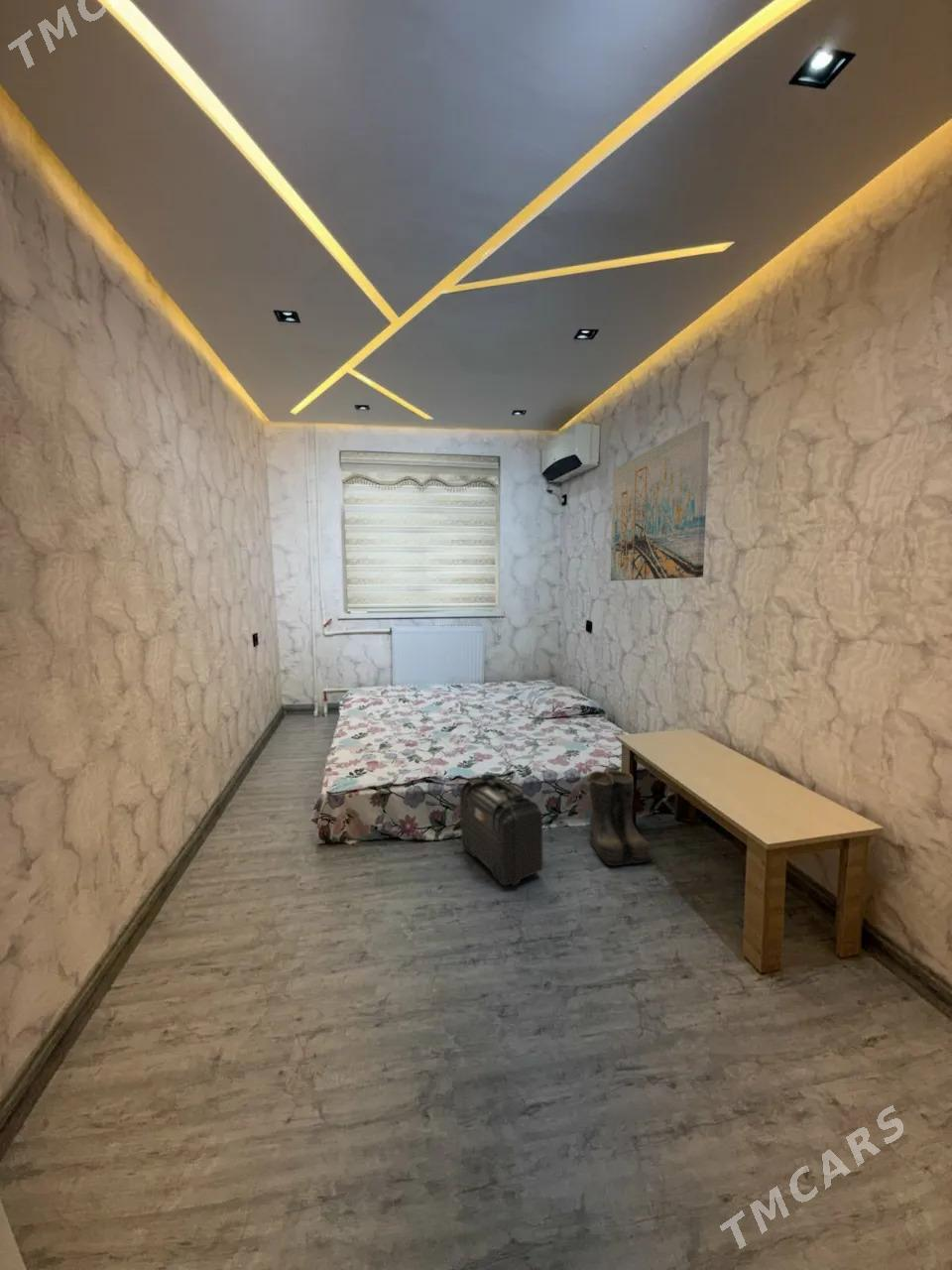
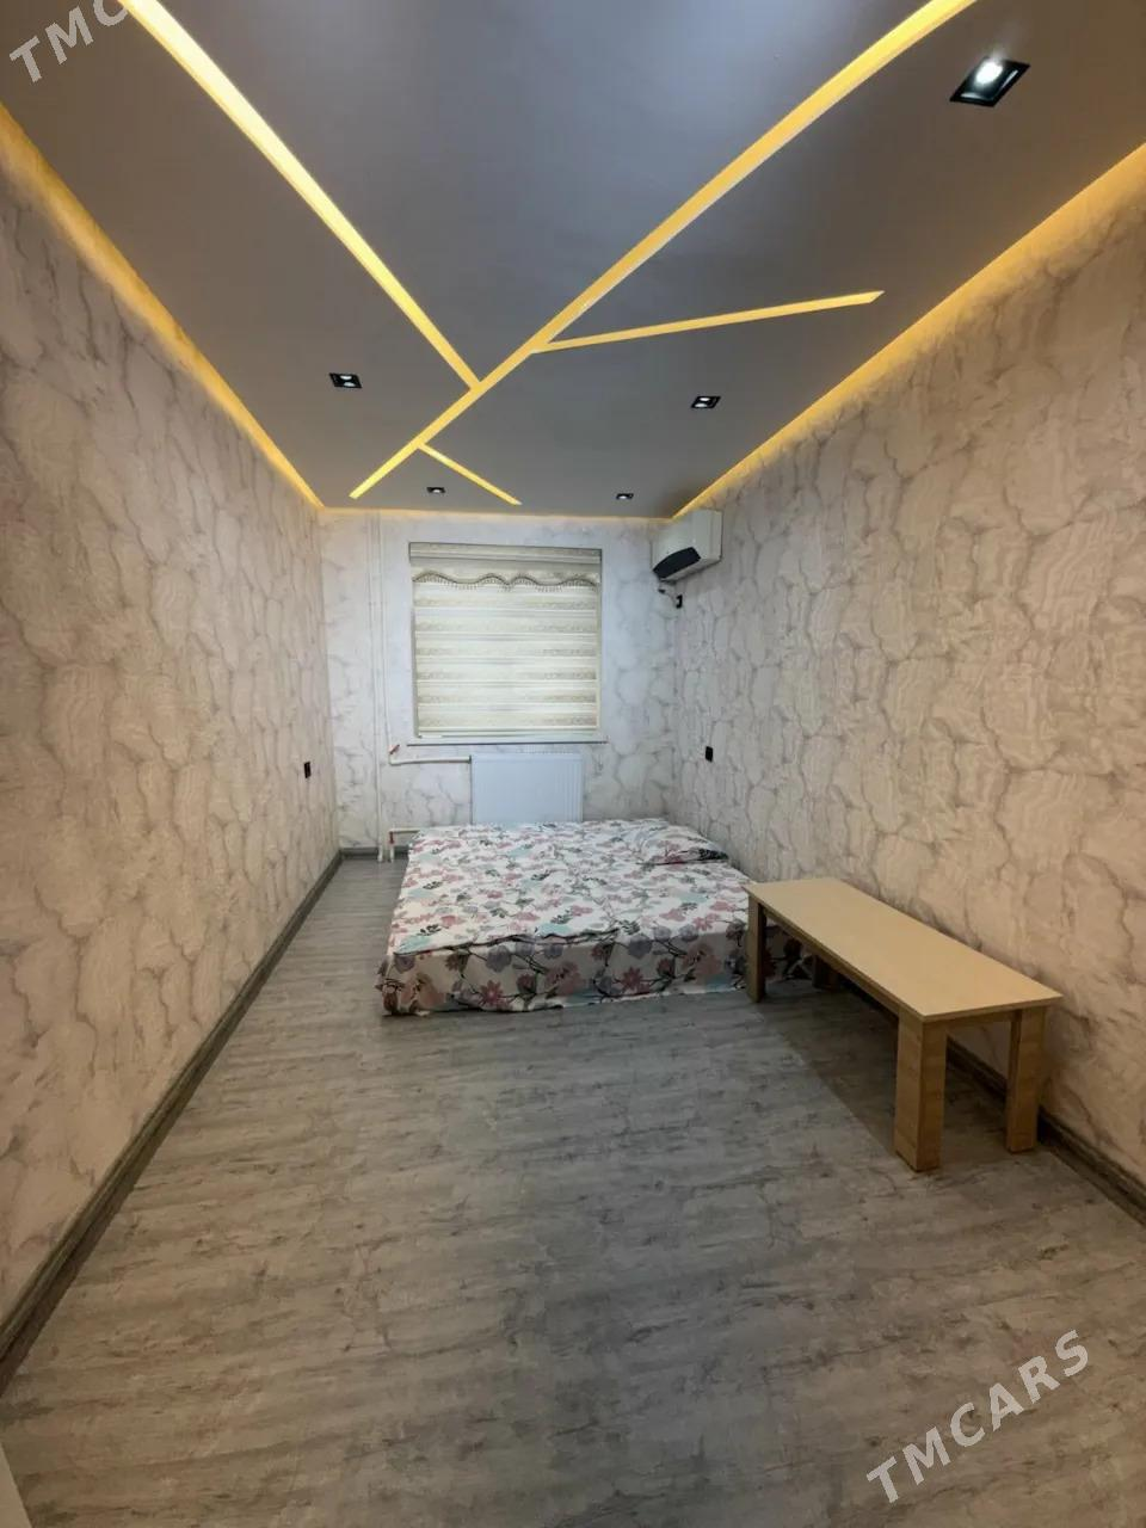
- boots [586,769,656,867]
- backpack [458,776,543,887]
- wall art [610,420,710,581]
